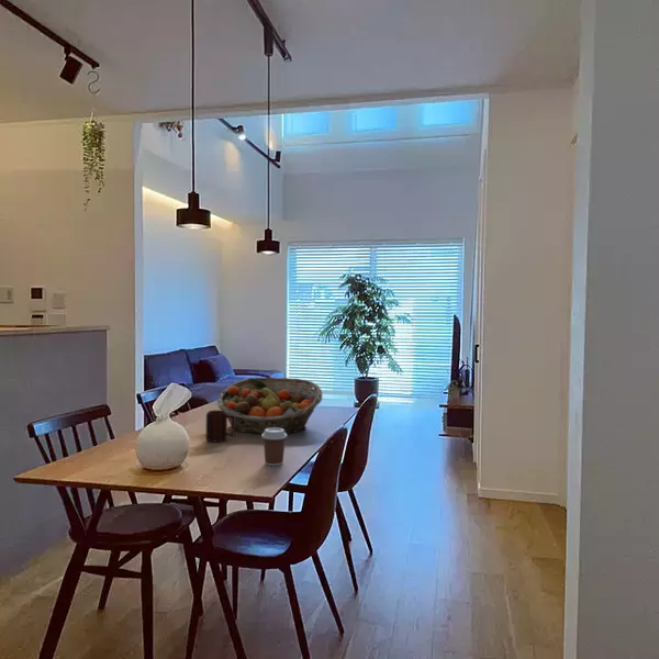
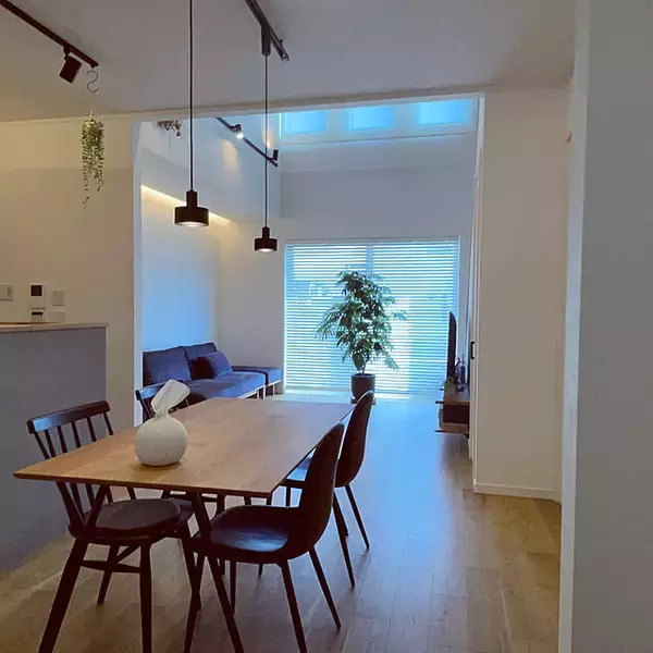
- mug [204,410,236,443]
- fruit basket [216,377,324,435]
- coffee cup [260,428,288,467]
